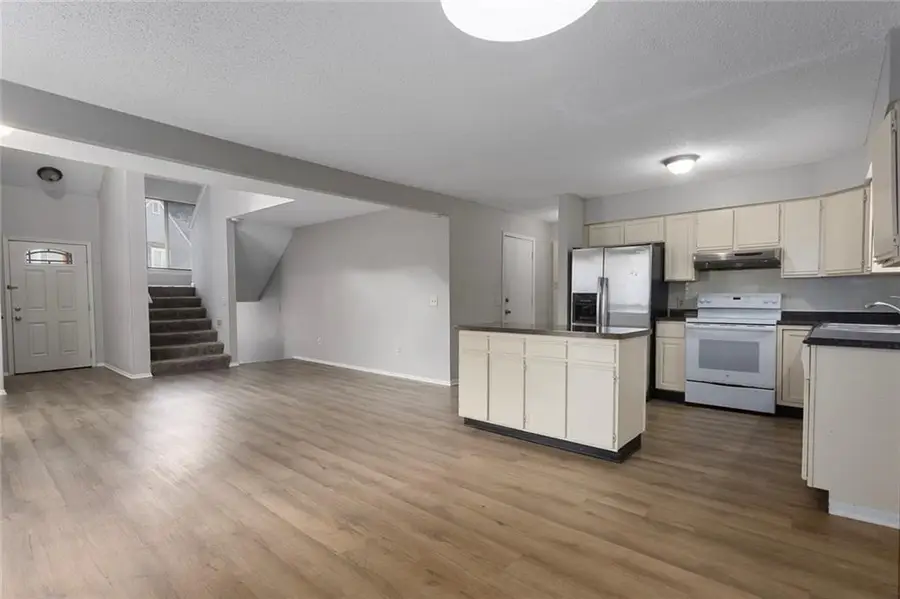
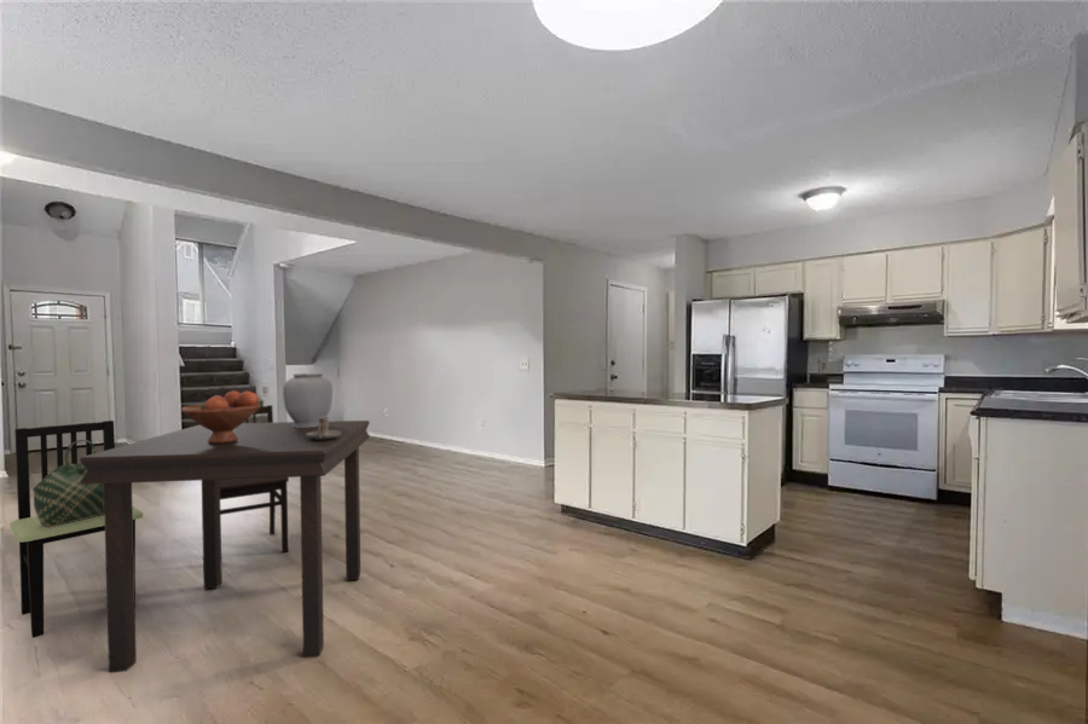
+ dining chair [8,419,144,639]
+ dining table [79,419,371,673]
+ vase [282,372,334,428]
+ dining chair [220,404,290,554]
+ tote bag [31,439,104,528]
+ candle holder [306,416,341,440]
+ fruit bowl [180,390,262,444]
